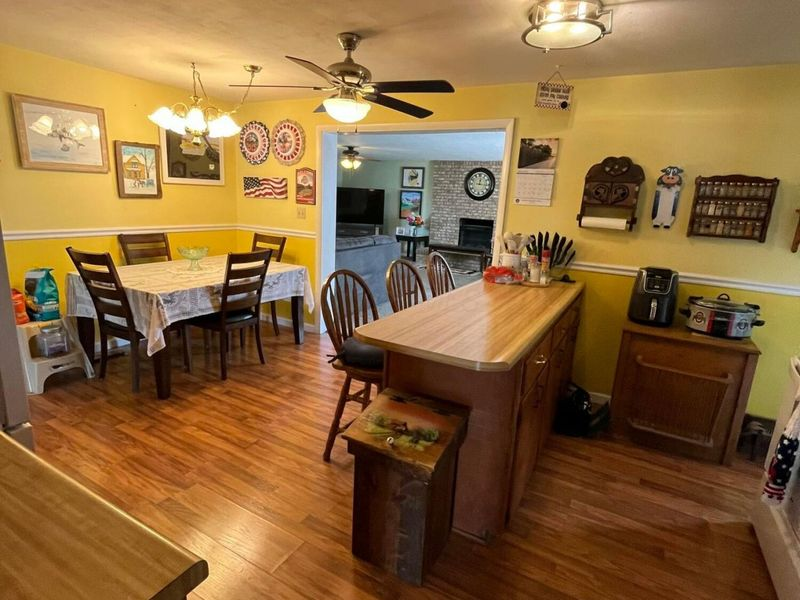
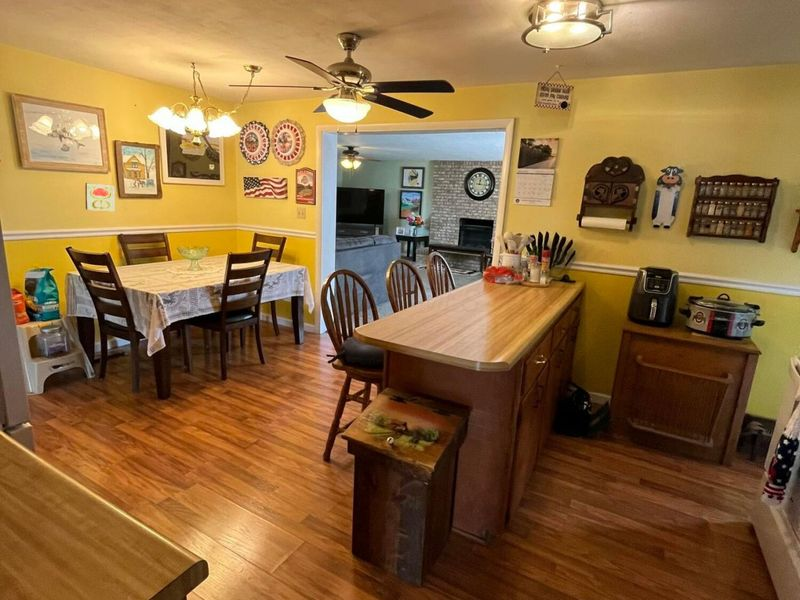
+ decorative tile [84,182,116,212]
